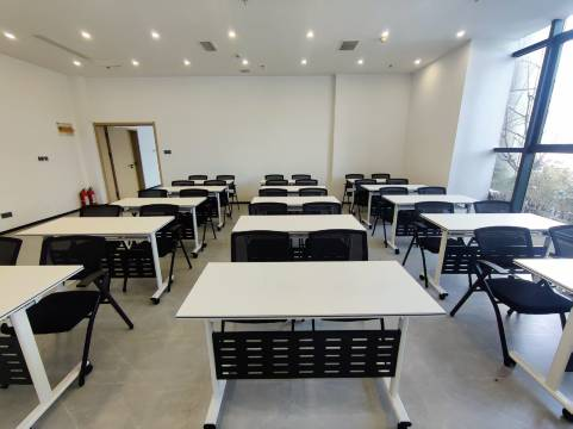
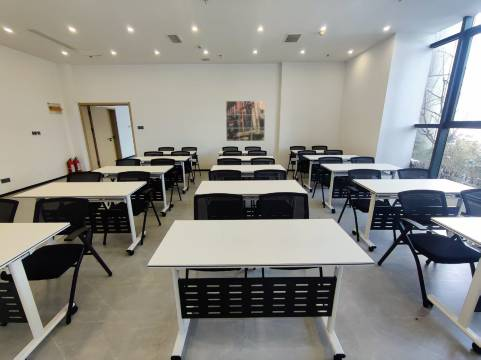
+ wall art [225,100,266,142]
